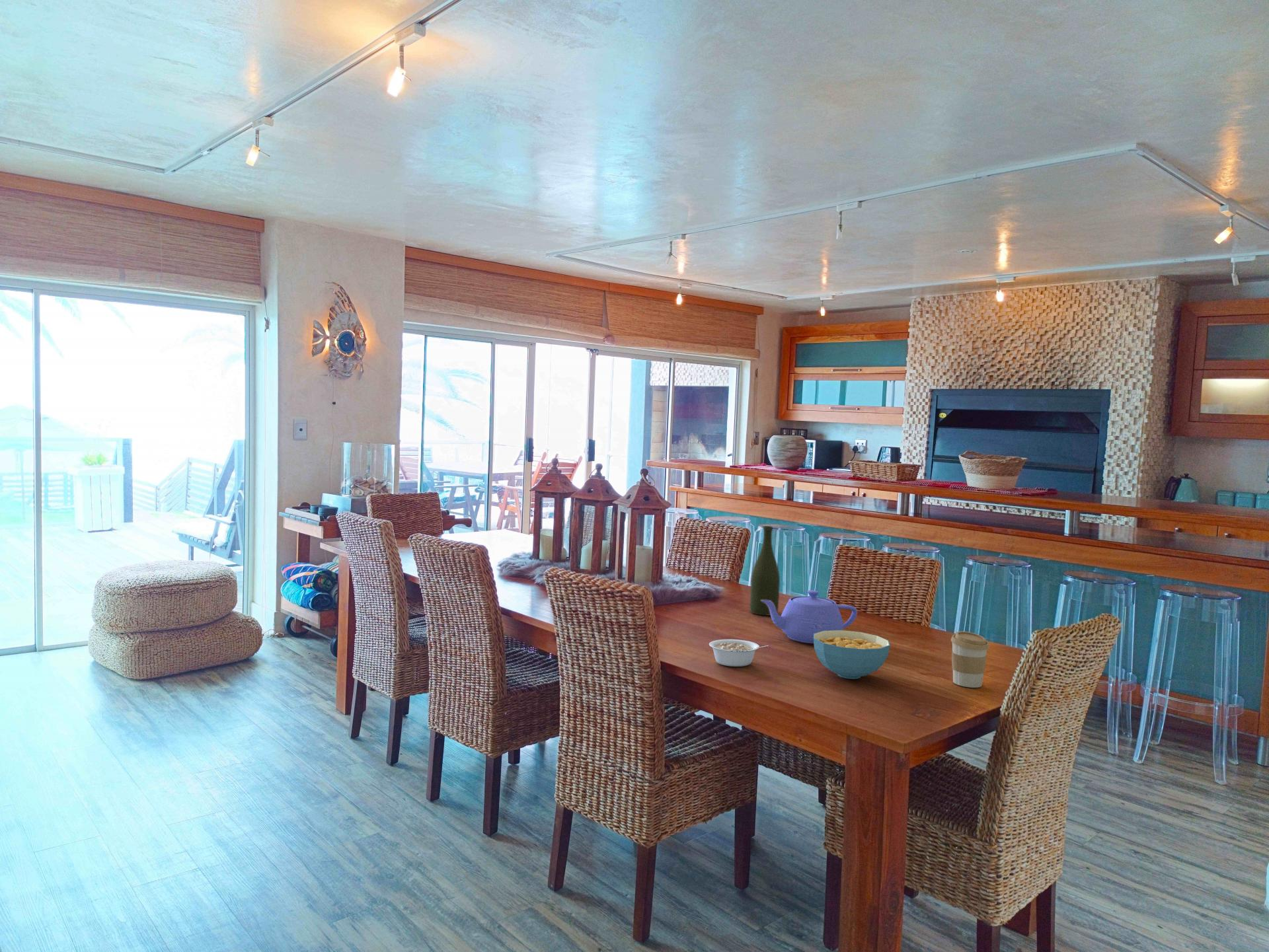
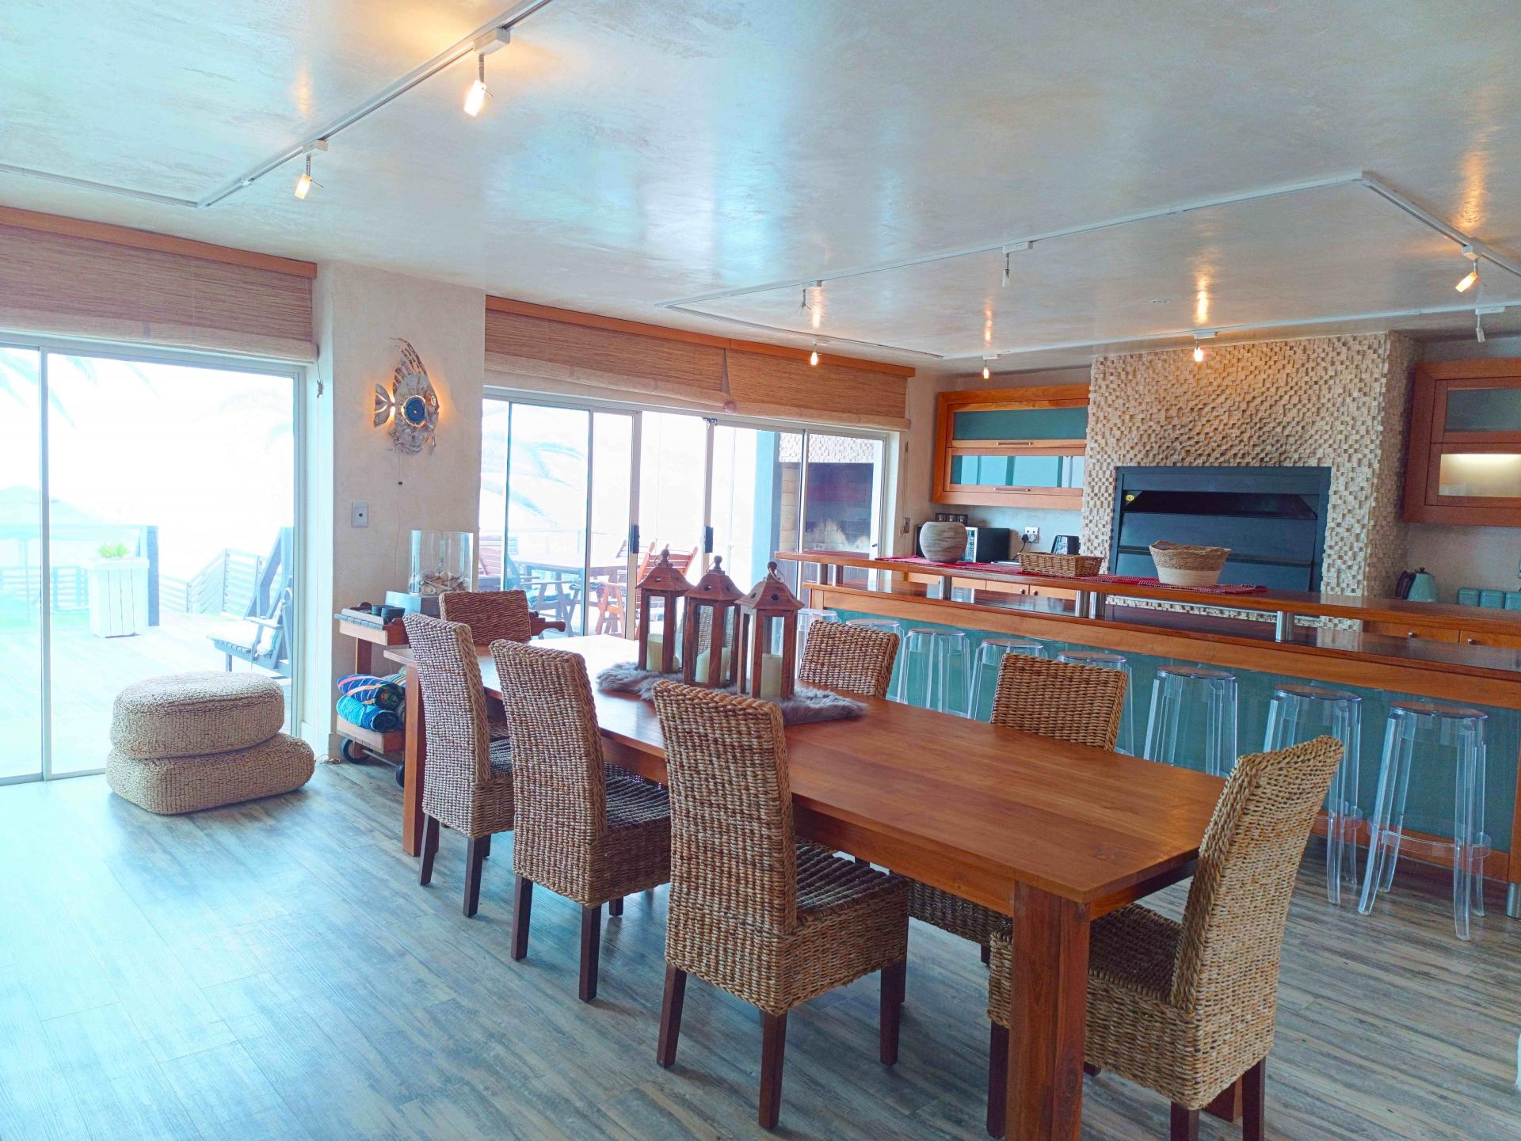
- legume [709,639,769,667]
- bottle [749,525,781,616]
- cereal bowl [814,630,890,680]
- coffee cup [950,631,990,688]
- teapot [761,589,858,644]
